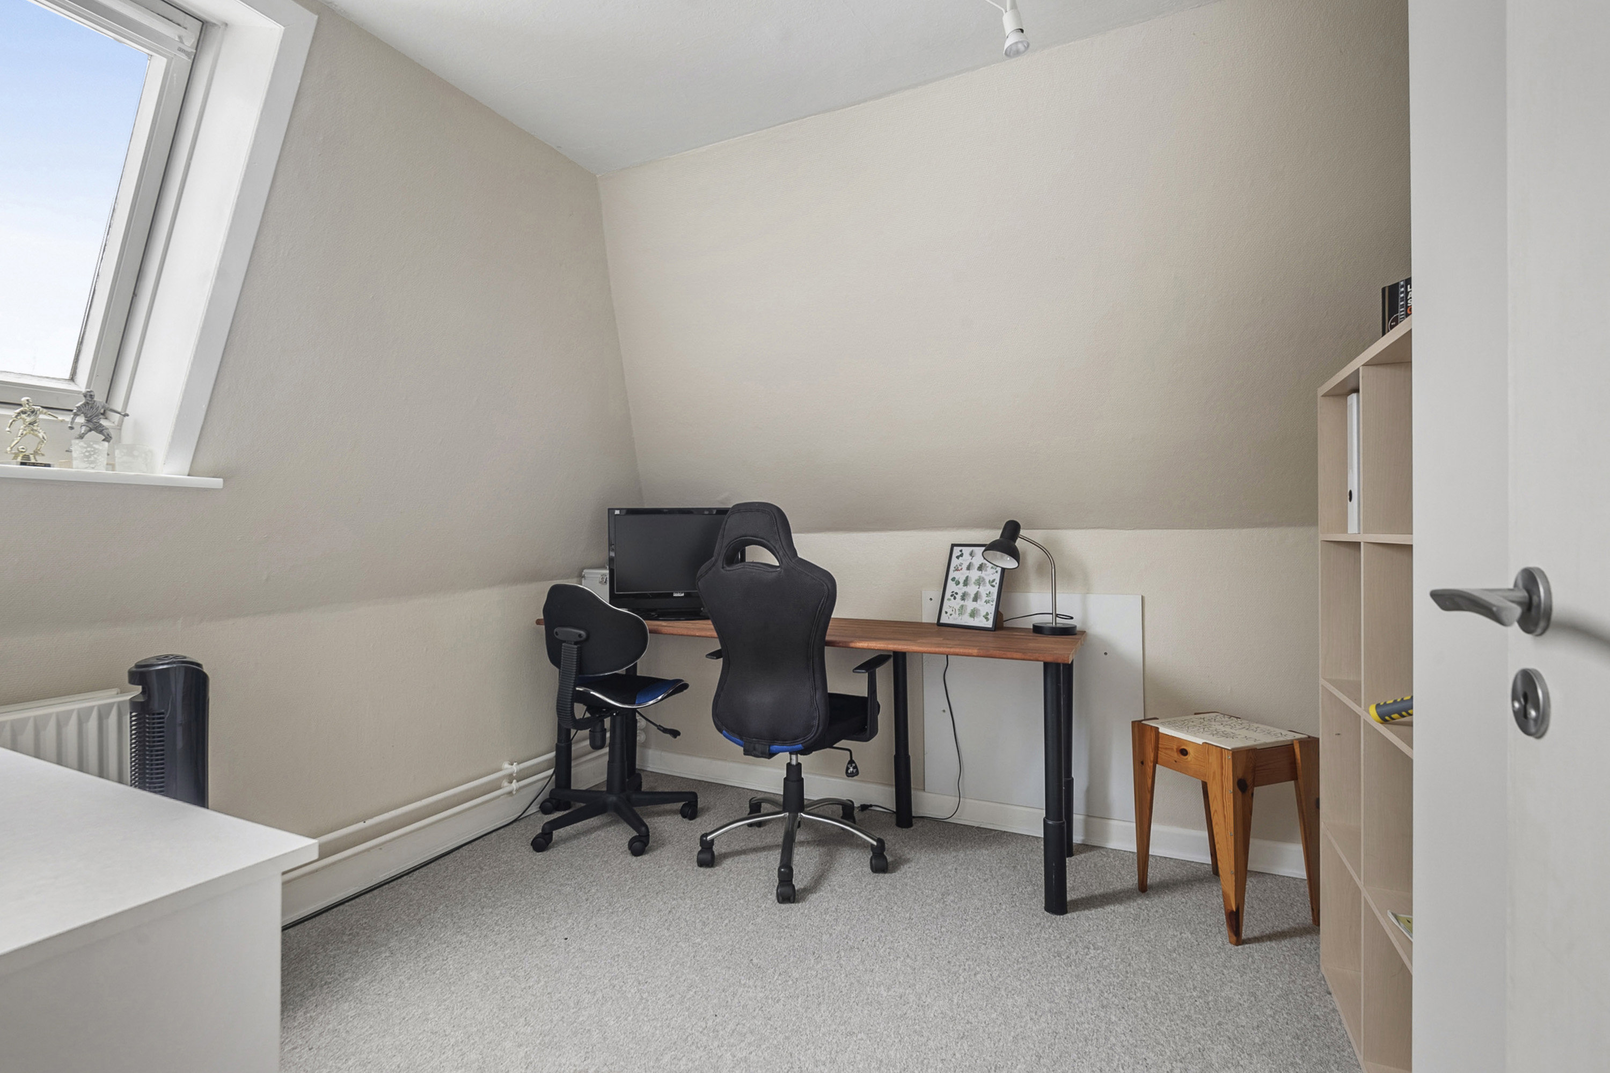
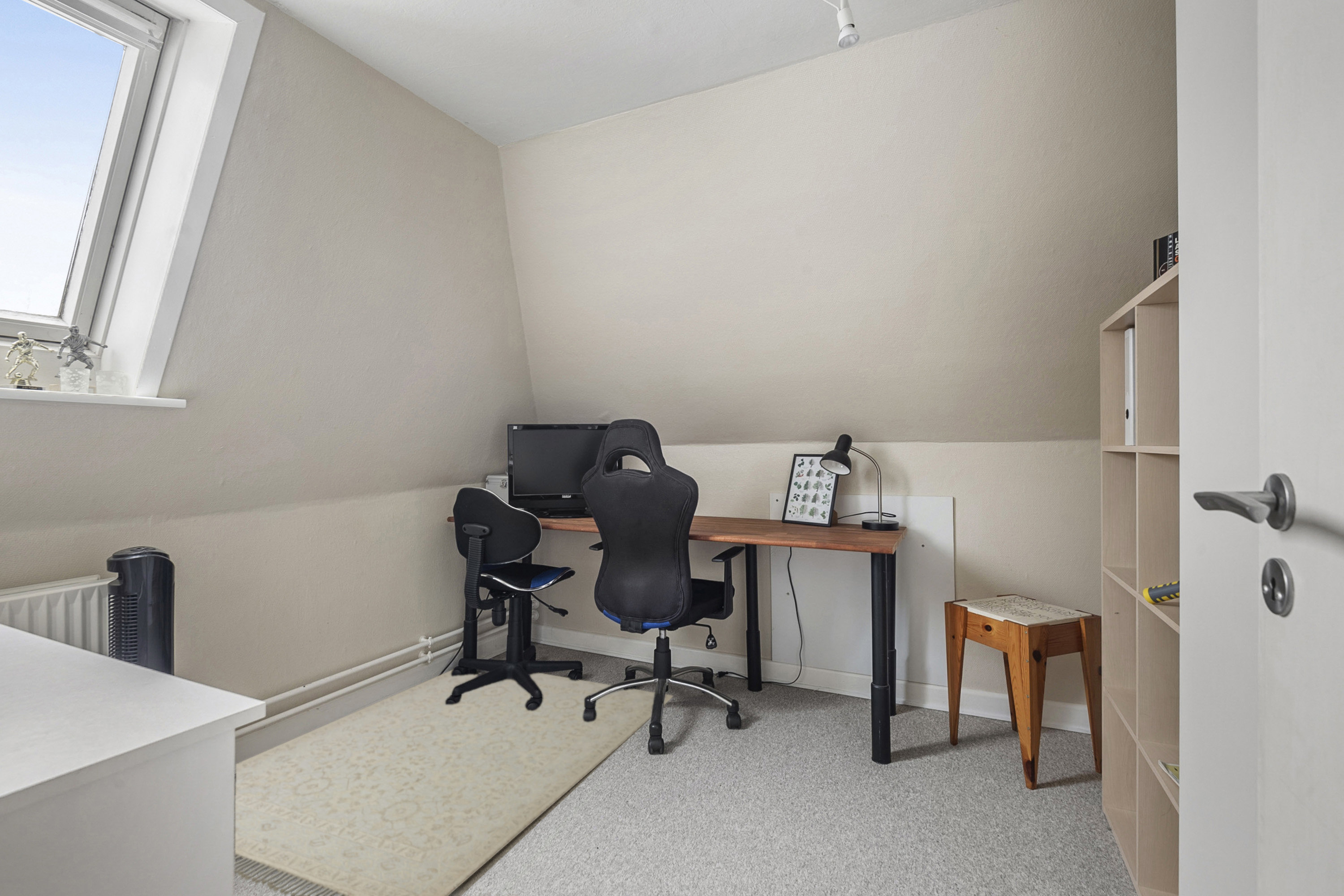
+ rug [234,655,678,896]
